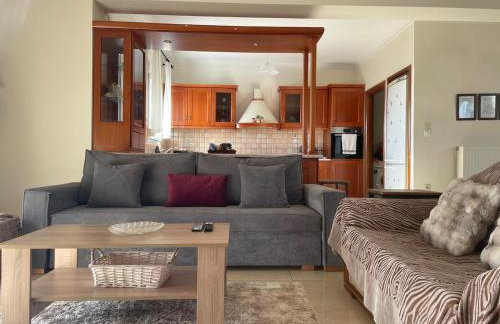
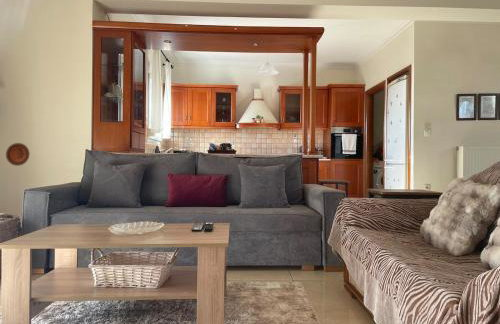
+ decorative plate [5,142,31,167]
